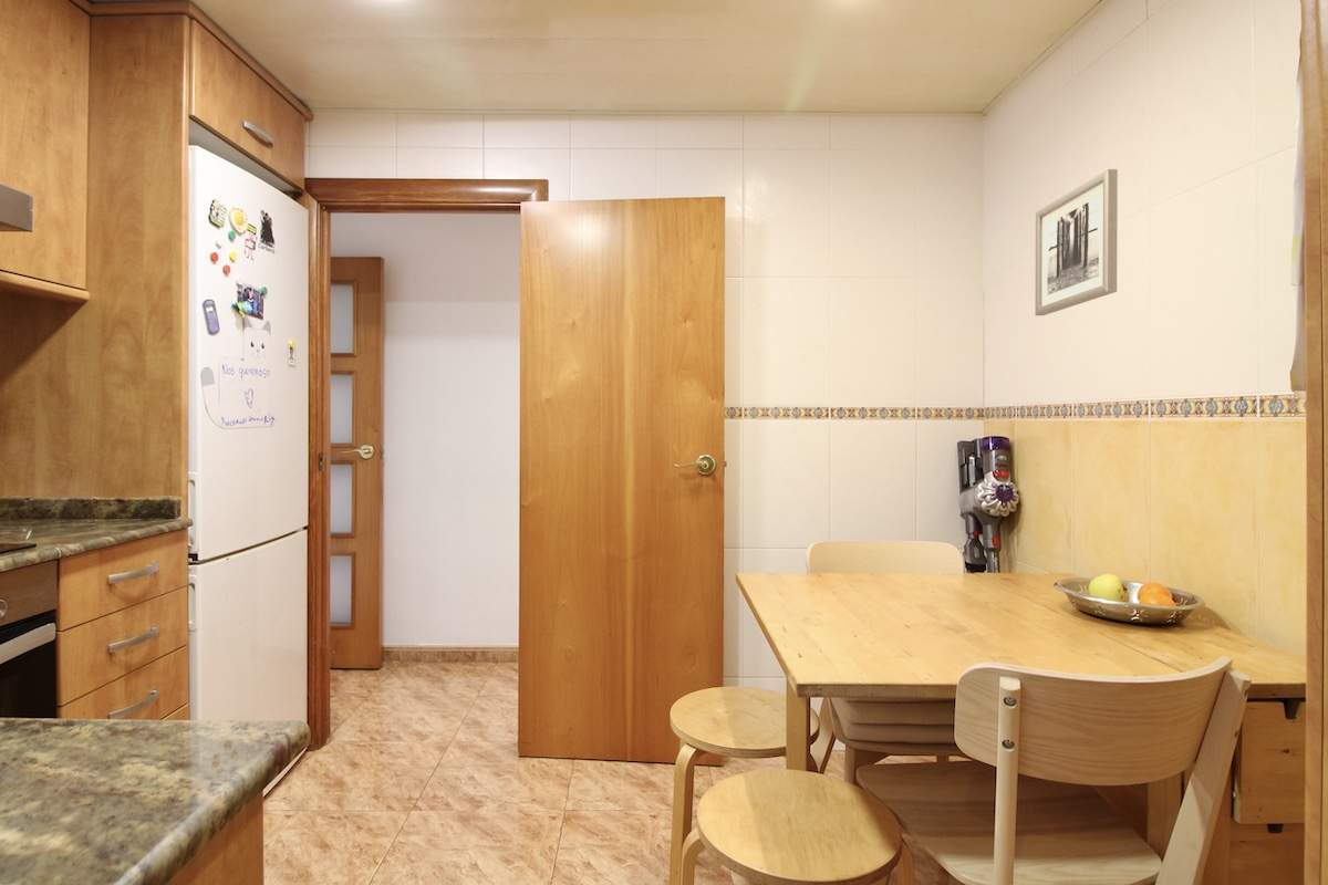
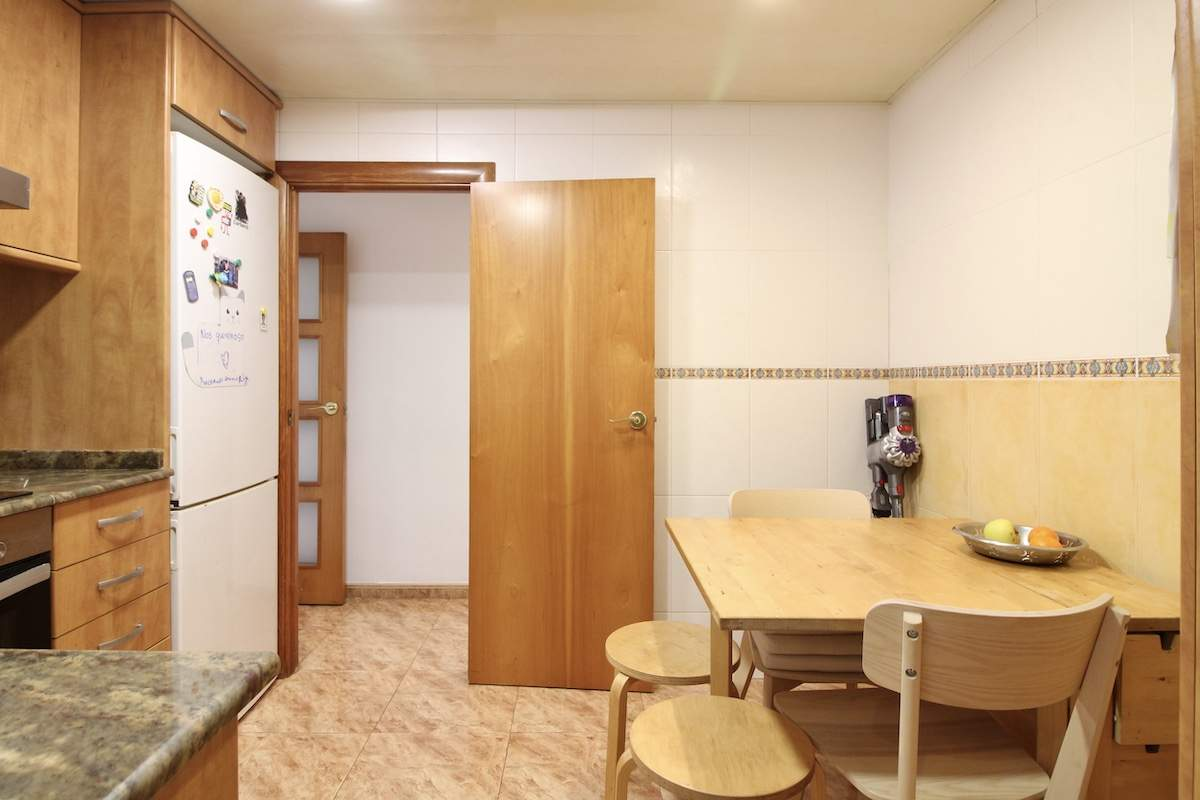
- wall art [1035,168,1119,316]
